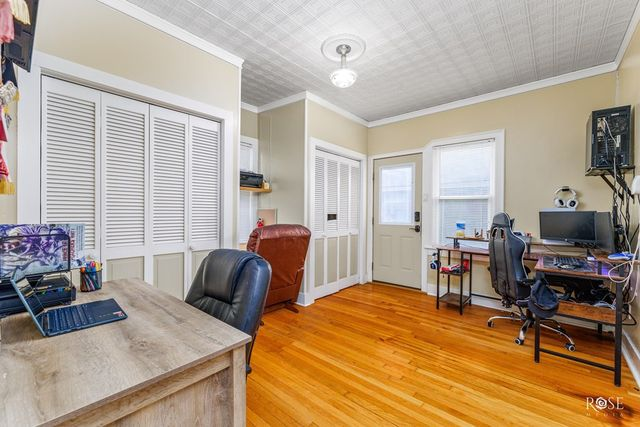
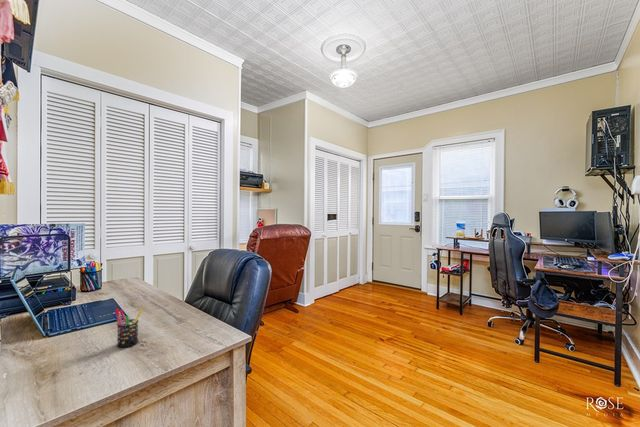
+ pen holder [112,308,144,348]
